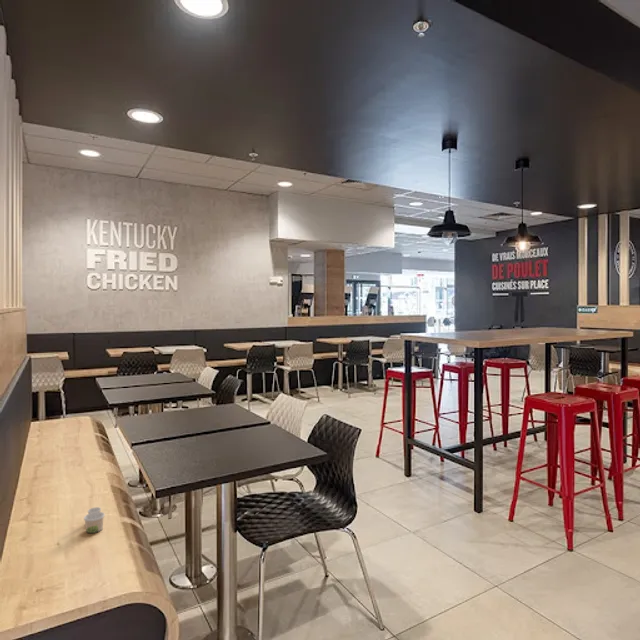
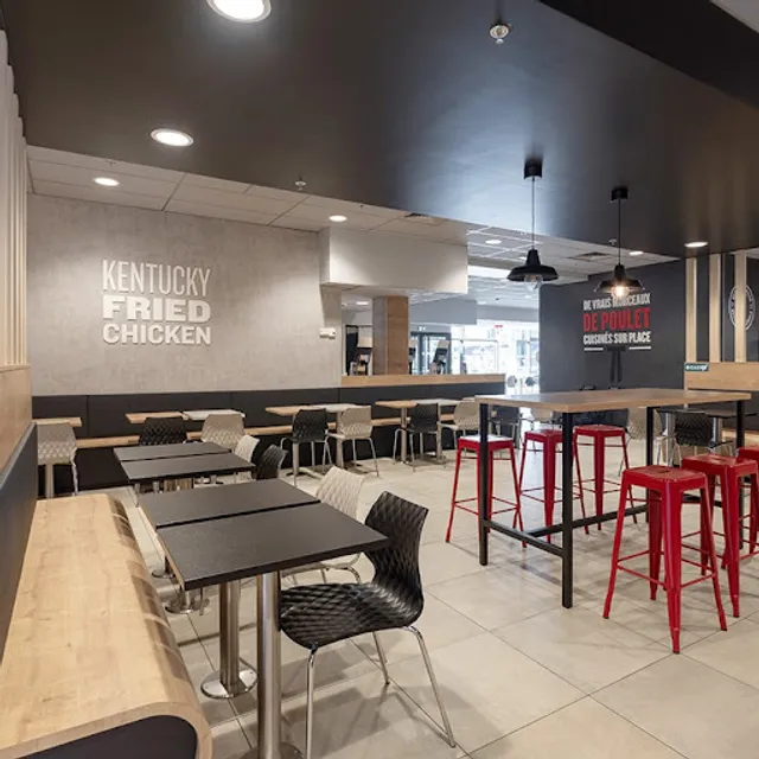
- paper cup [83,506,105,534]
